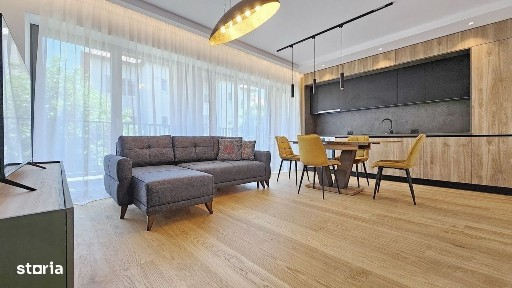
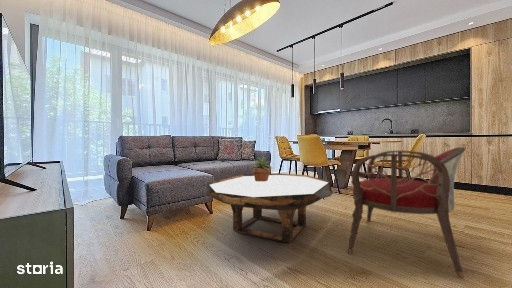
+ armchair [347,146,466,279]
+ coffee table [205,172,334,243]
+ potted plant [250,156,272,182]
